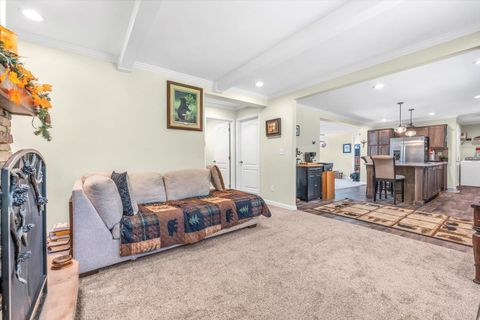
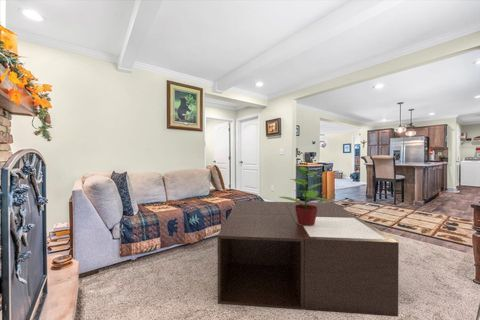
+ potted plant [278,166,330,226]
+ coffee table [217,200,400,318]
